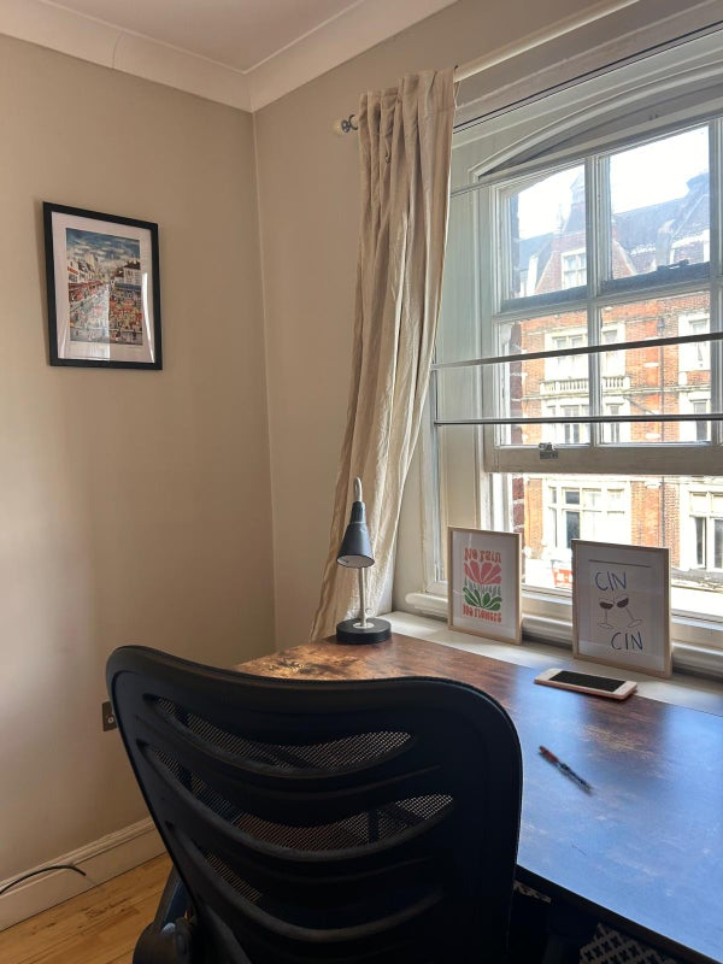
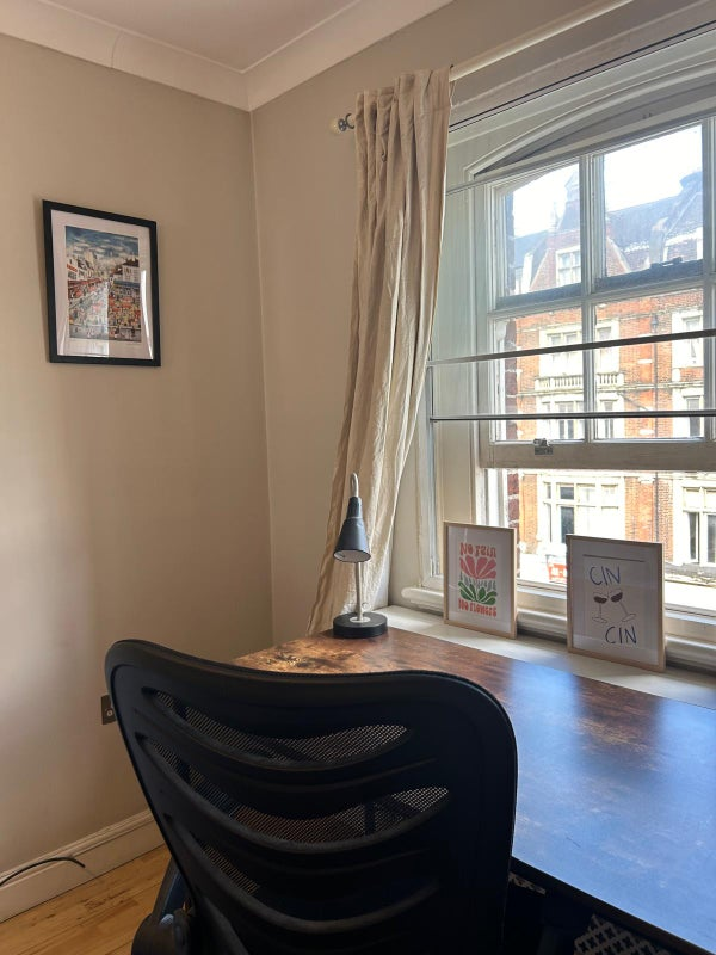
- cell phone [533,666,639,700]
- pen [537,745,596,792]
